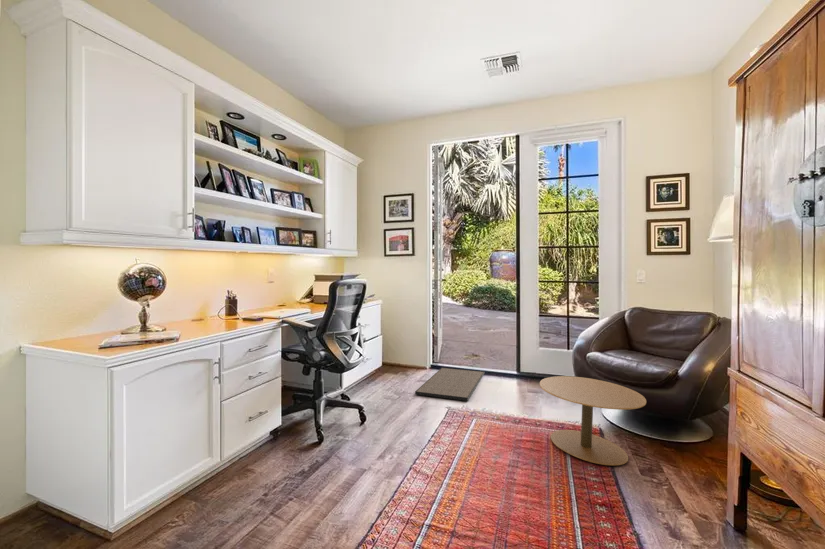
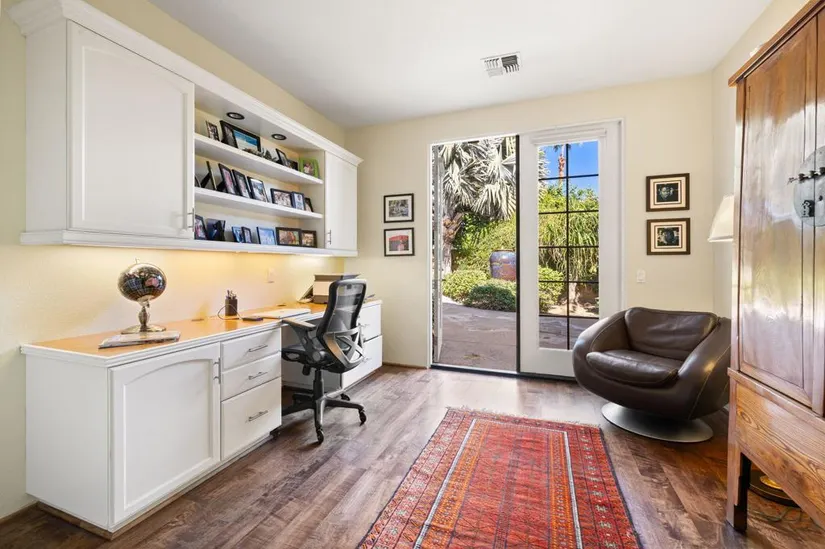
- side table [539,375,647,466]
- doormat [414,367,485,402]
